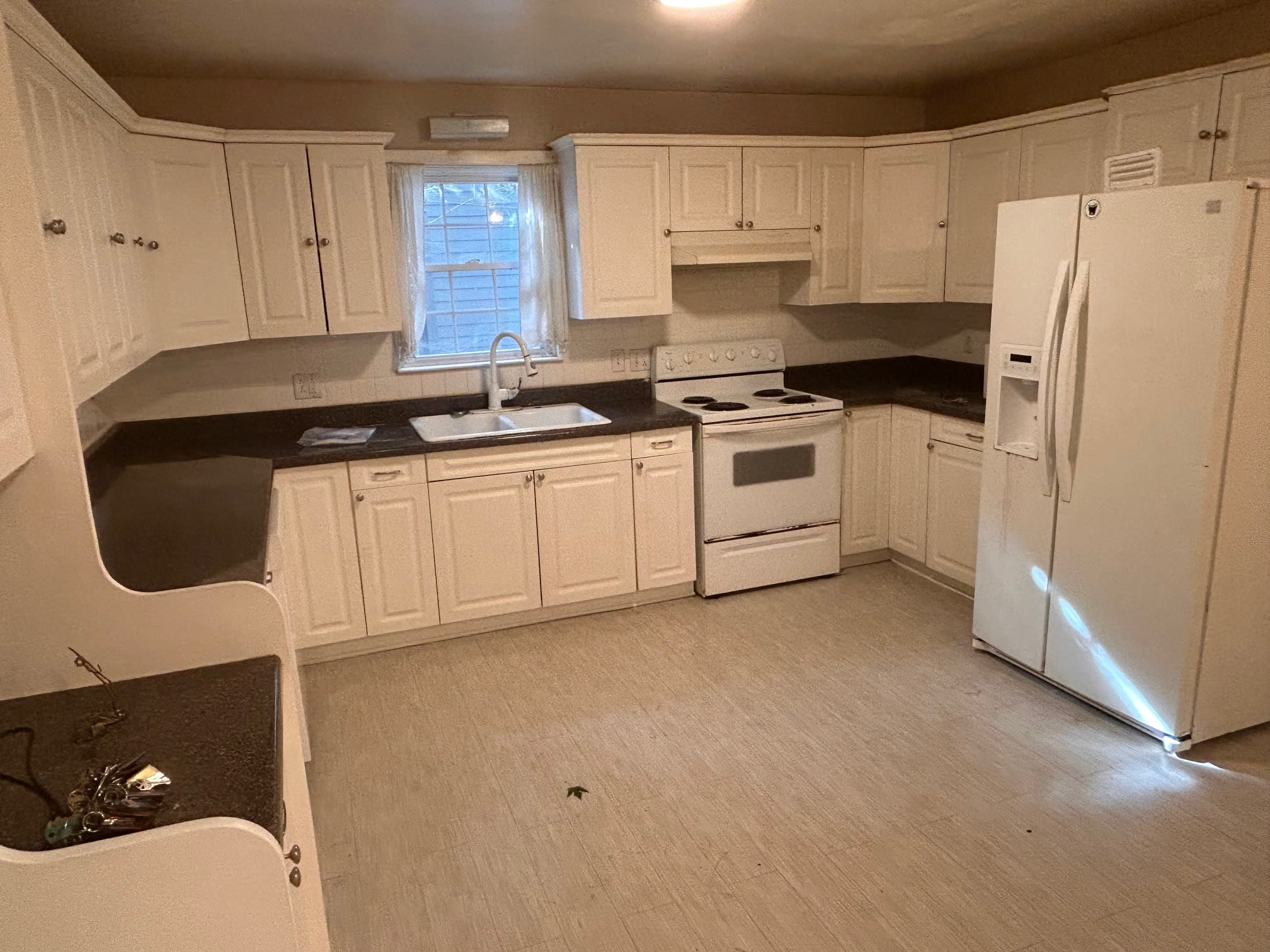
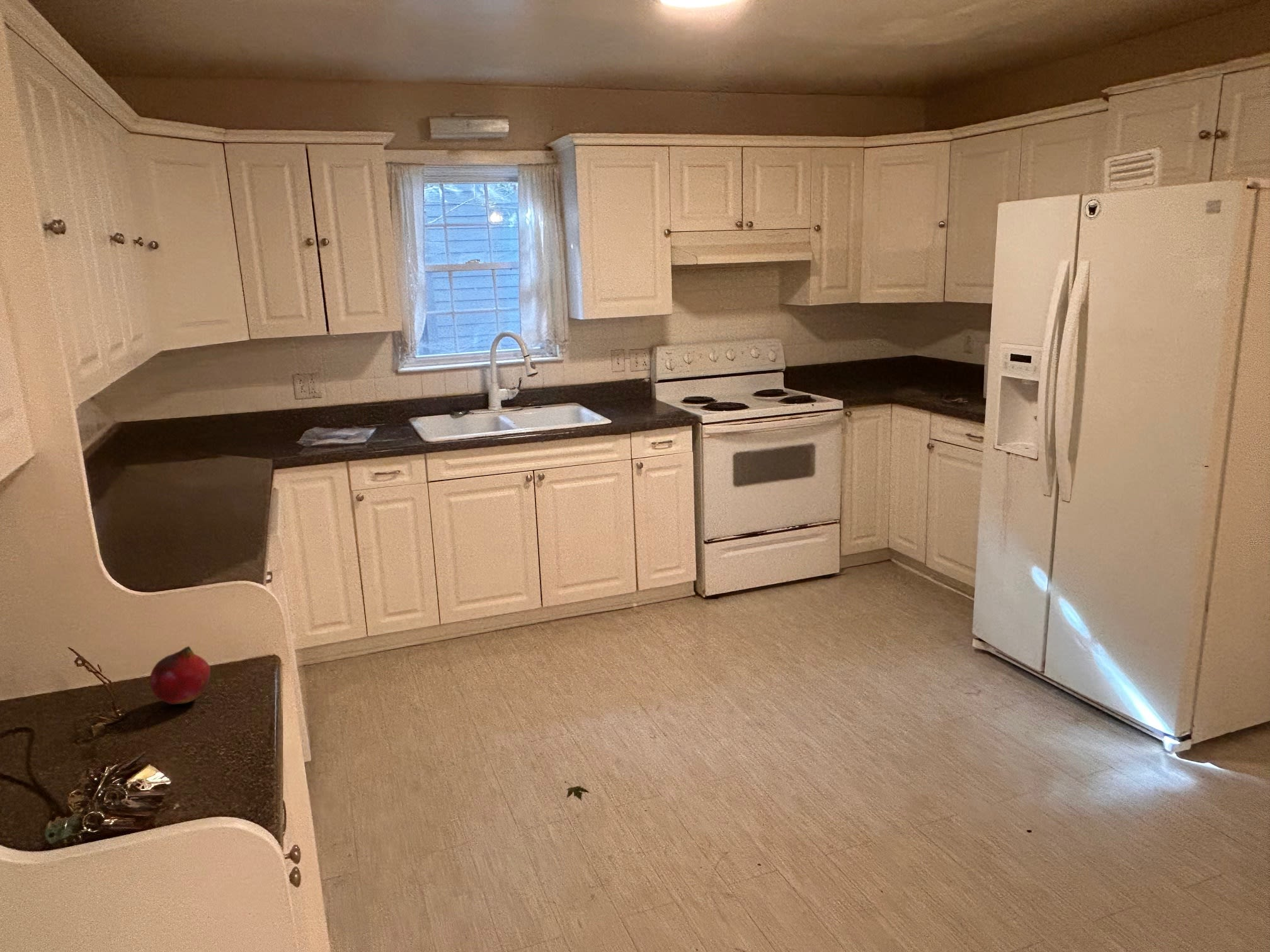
+ fruit [149,645,211,705]
